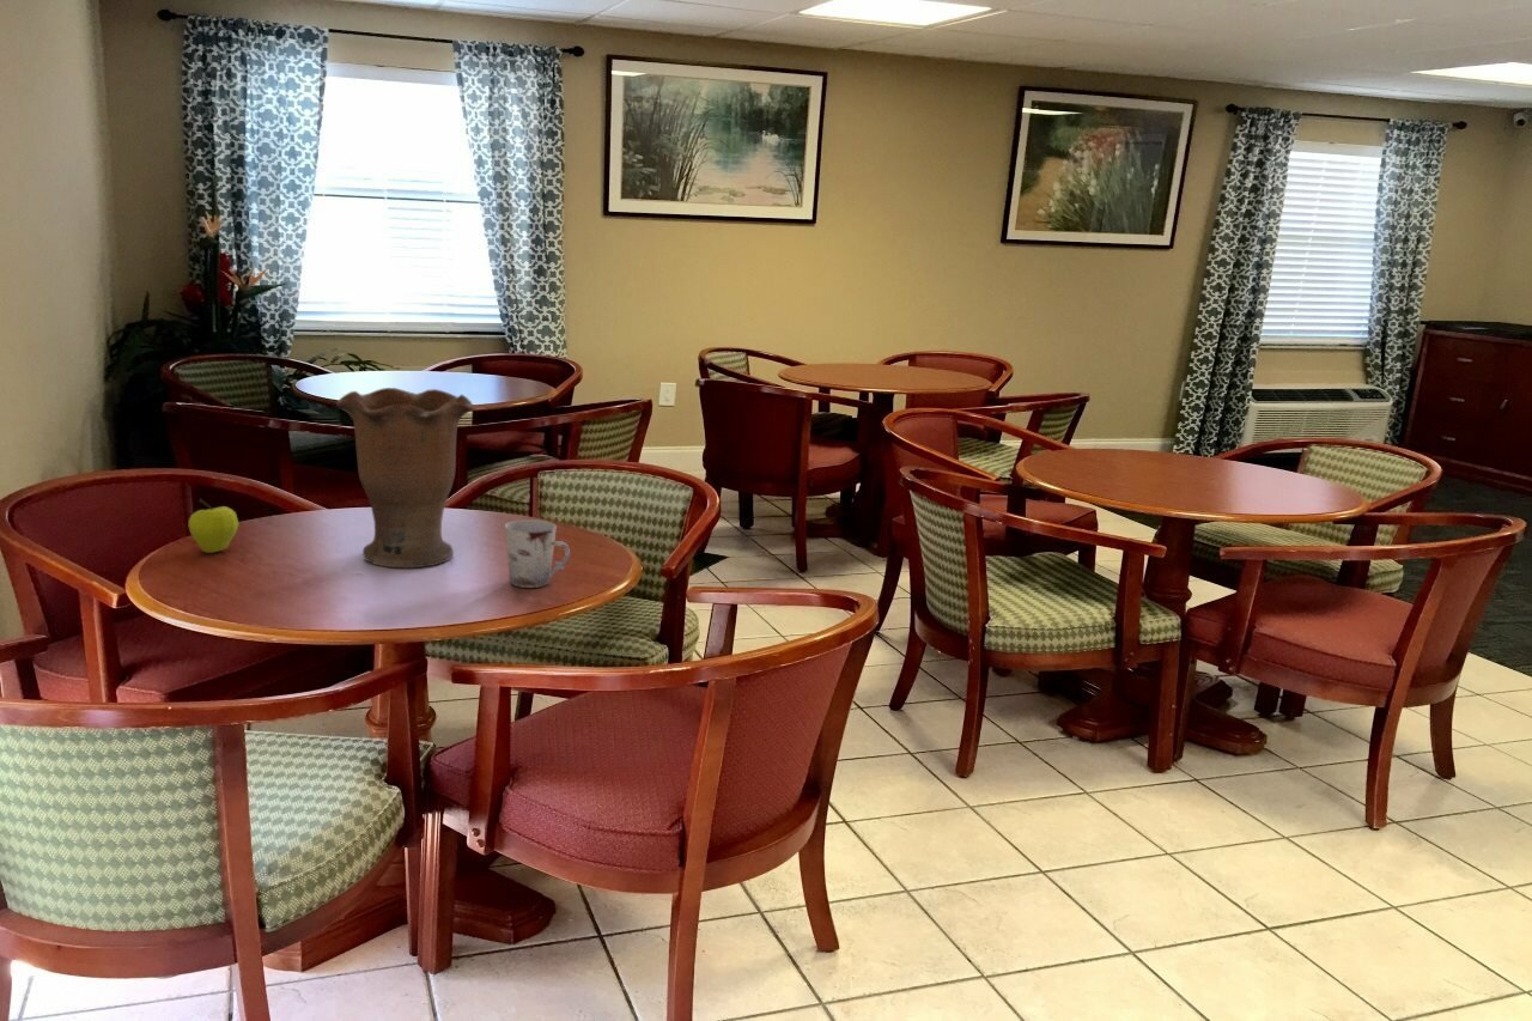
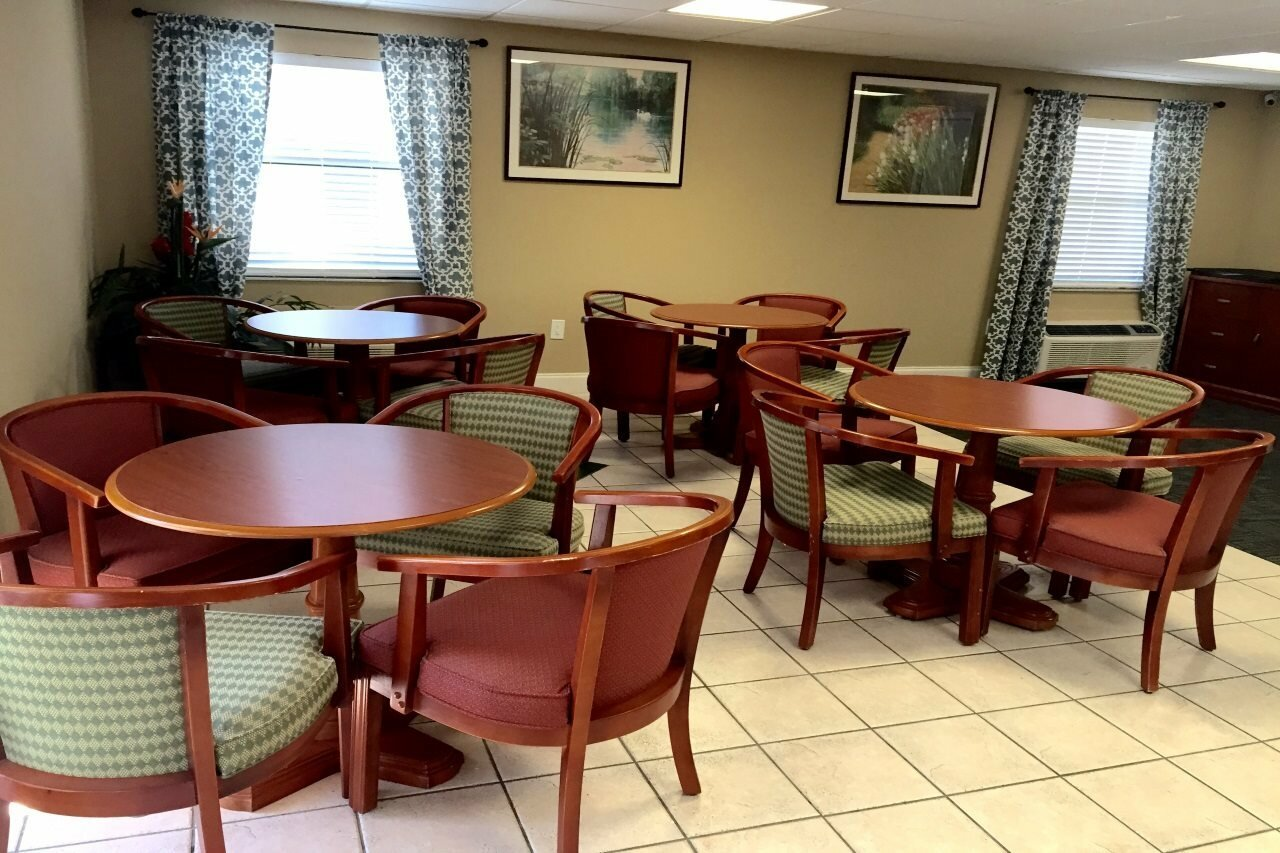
- cup [504,518,571,589]
- vase [335,387,474,569]
- fruit [188,497,239,554]
